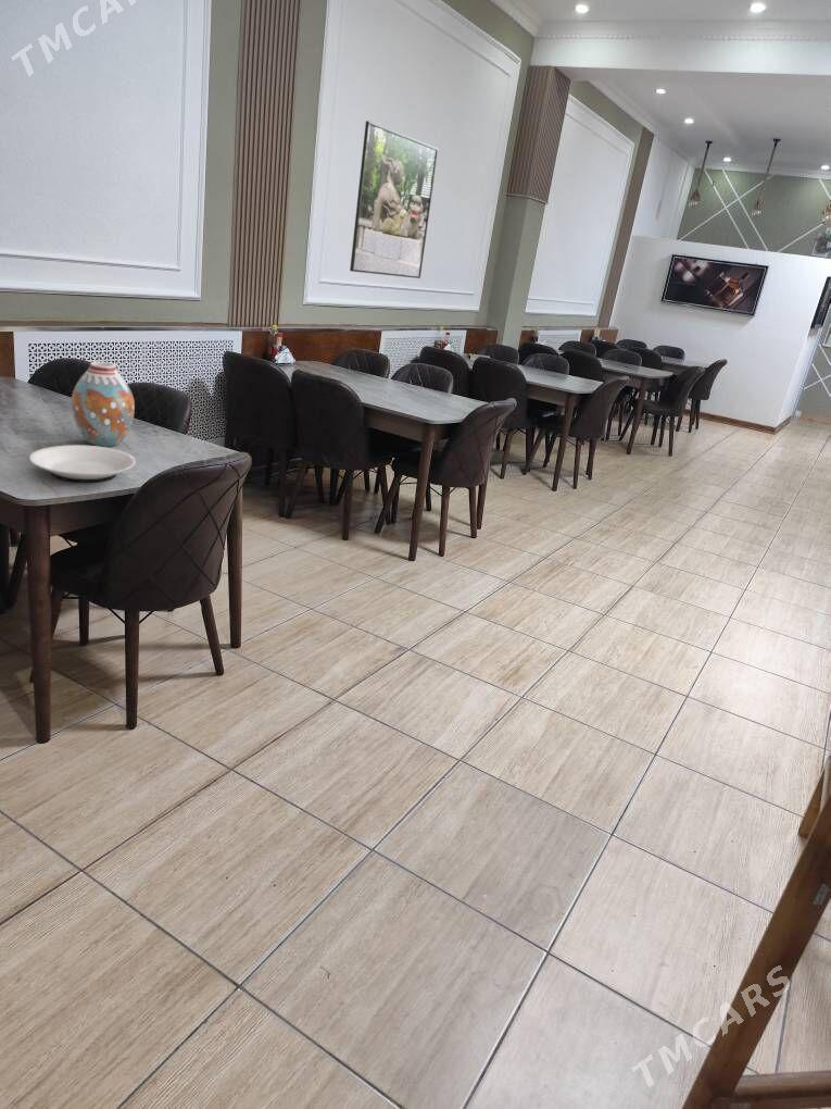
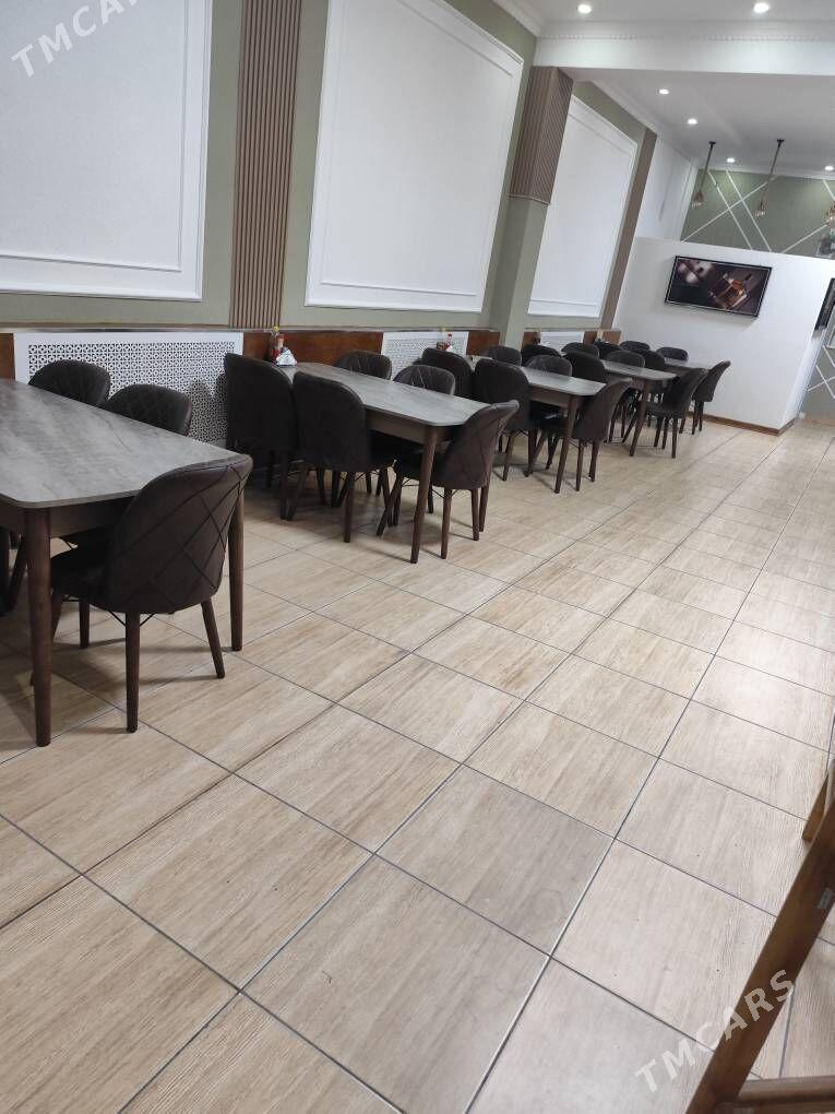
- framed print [349,120,439,279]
- plate [28,444,137,484]
- vase [71,361,136,448]
